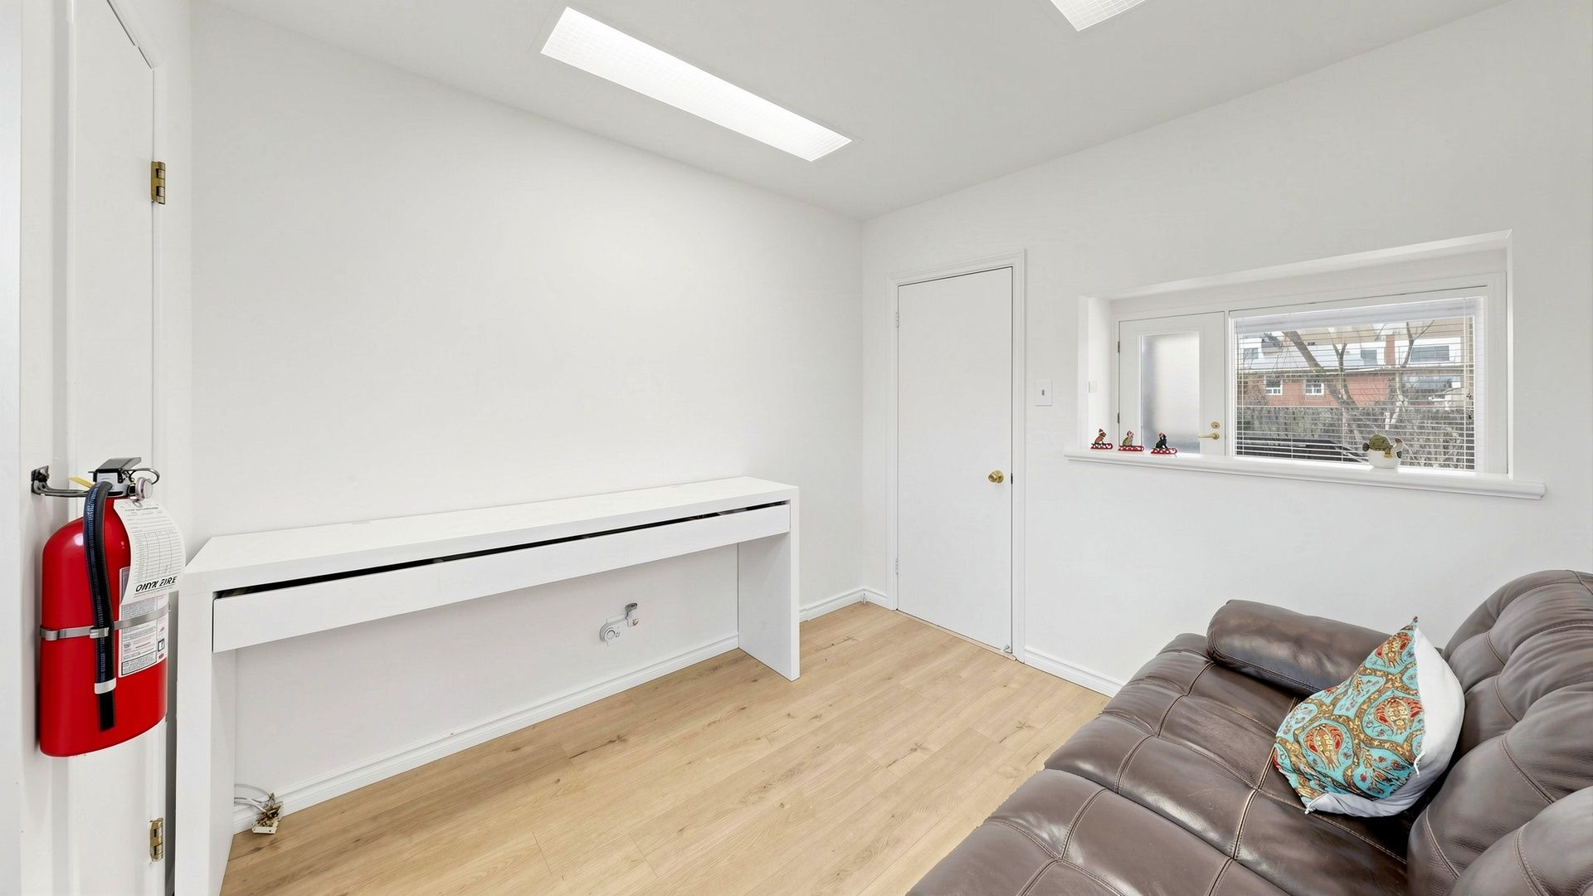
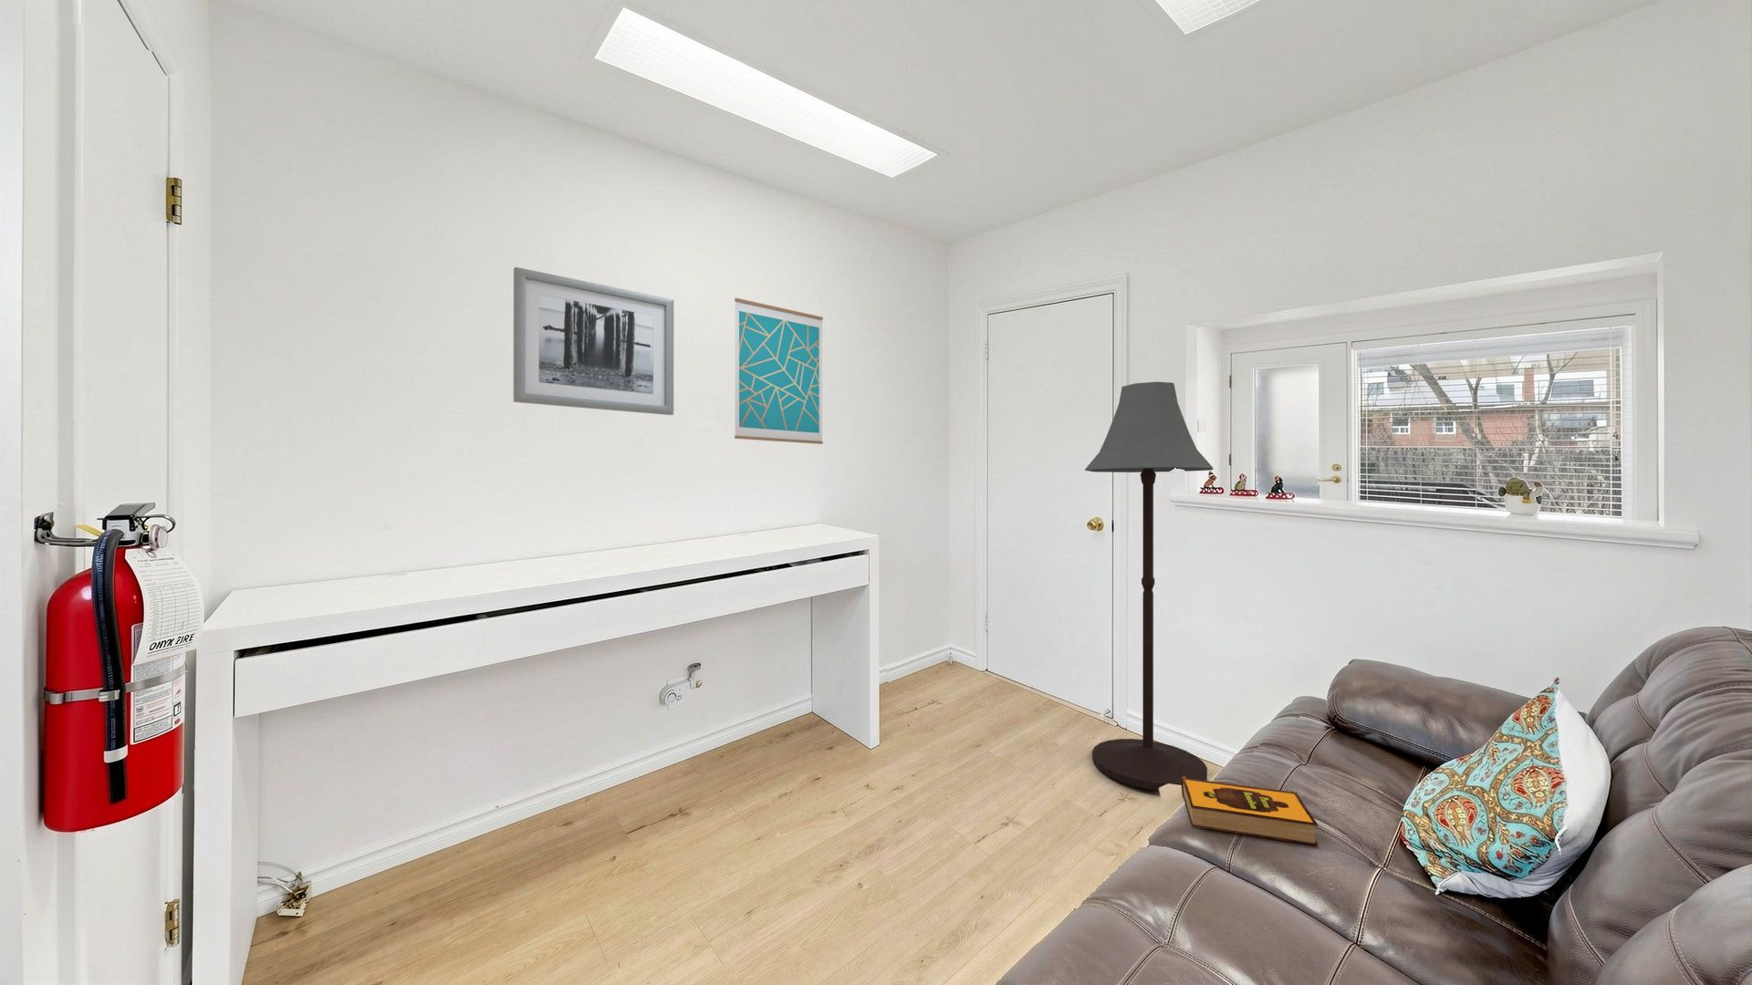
+ floor lamp [1084,381,1214,791]
+ wall art [734,297,824,445]
+ wall art [513,266,674,416]
+ hardback book [1180,777,1320,847]
